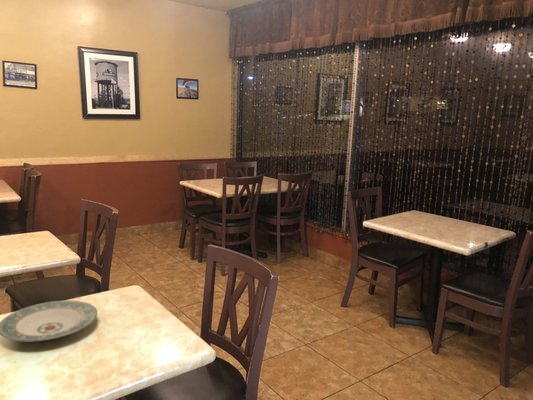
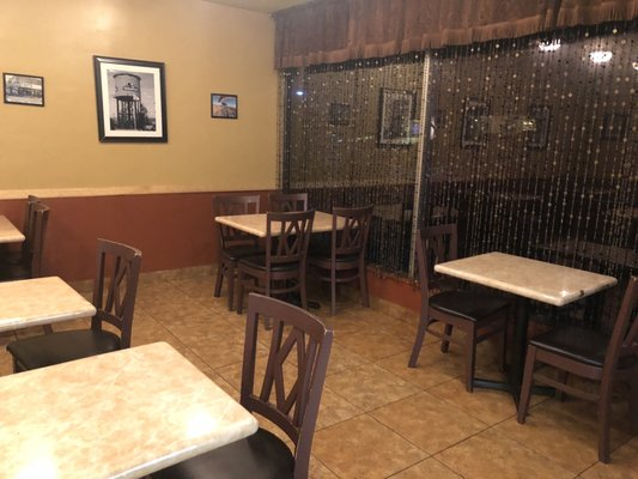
- plate [0,299,98,342]
